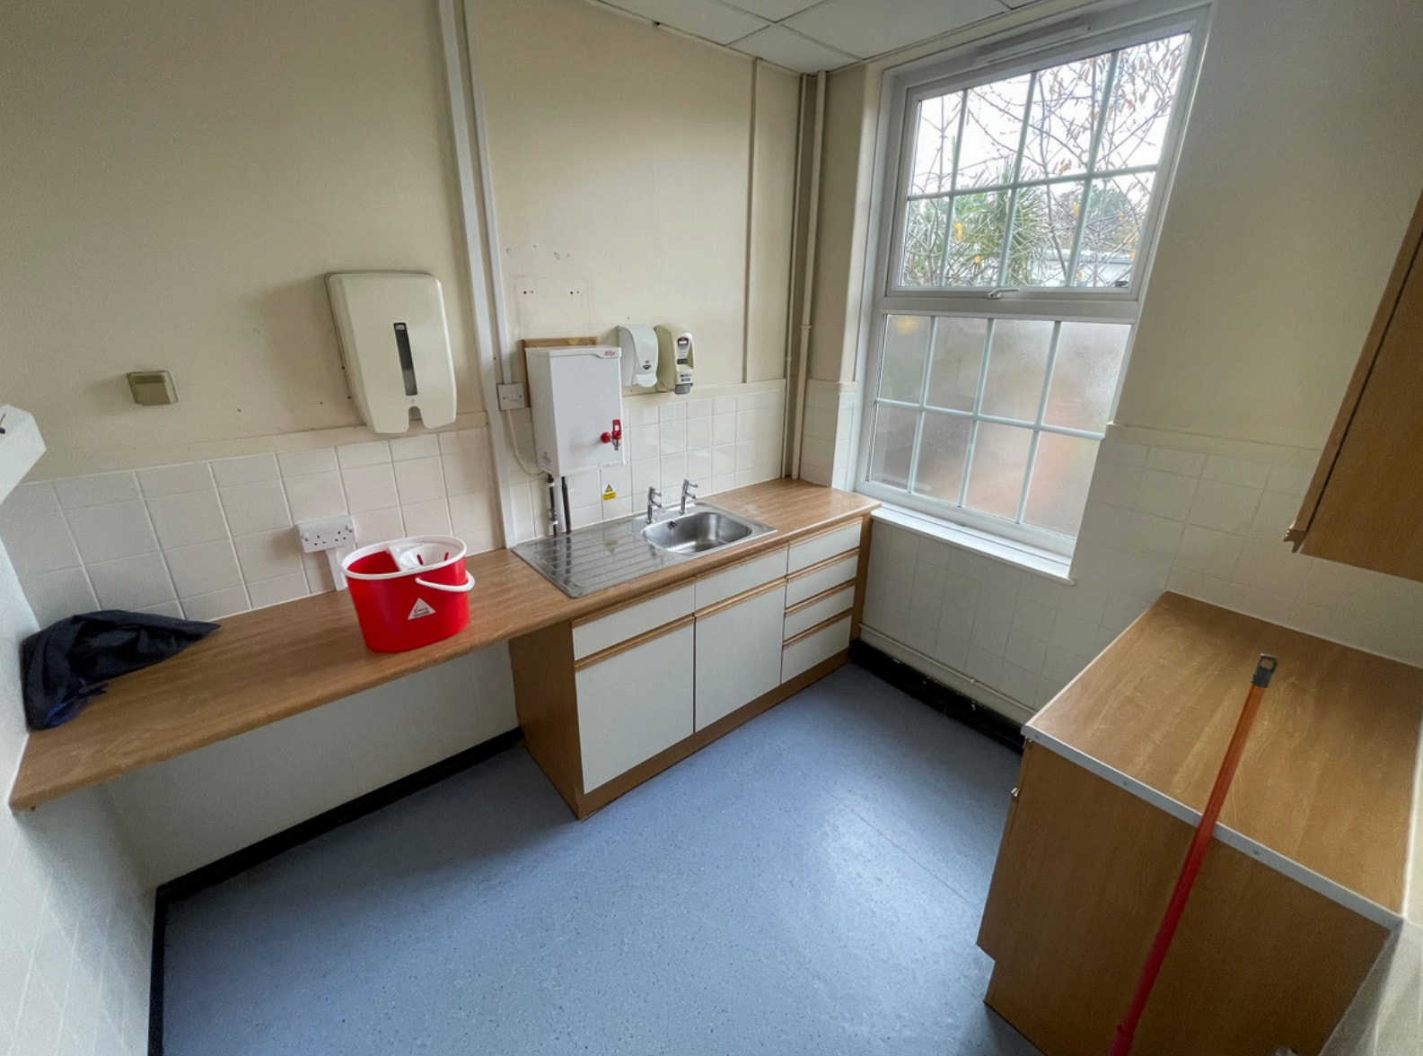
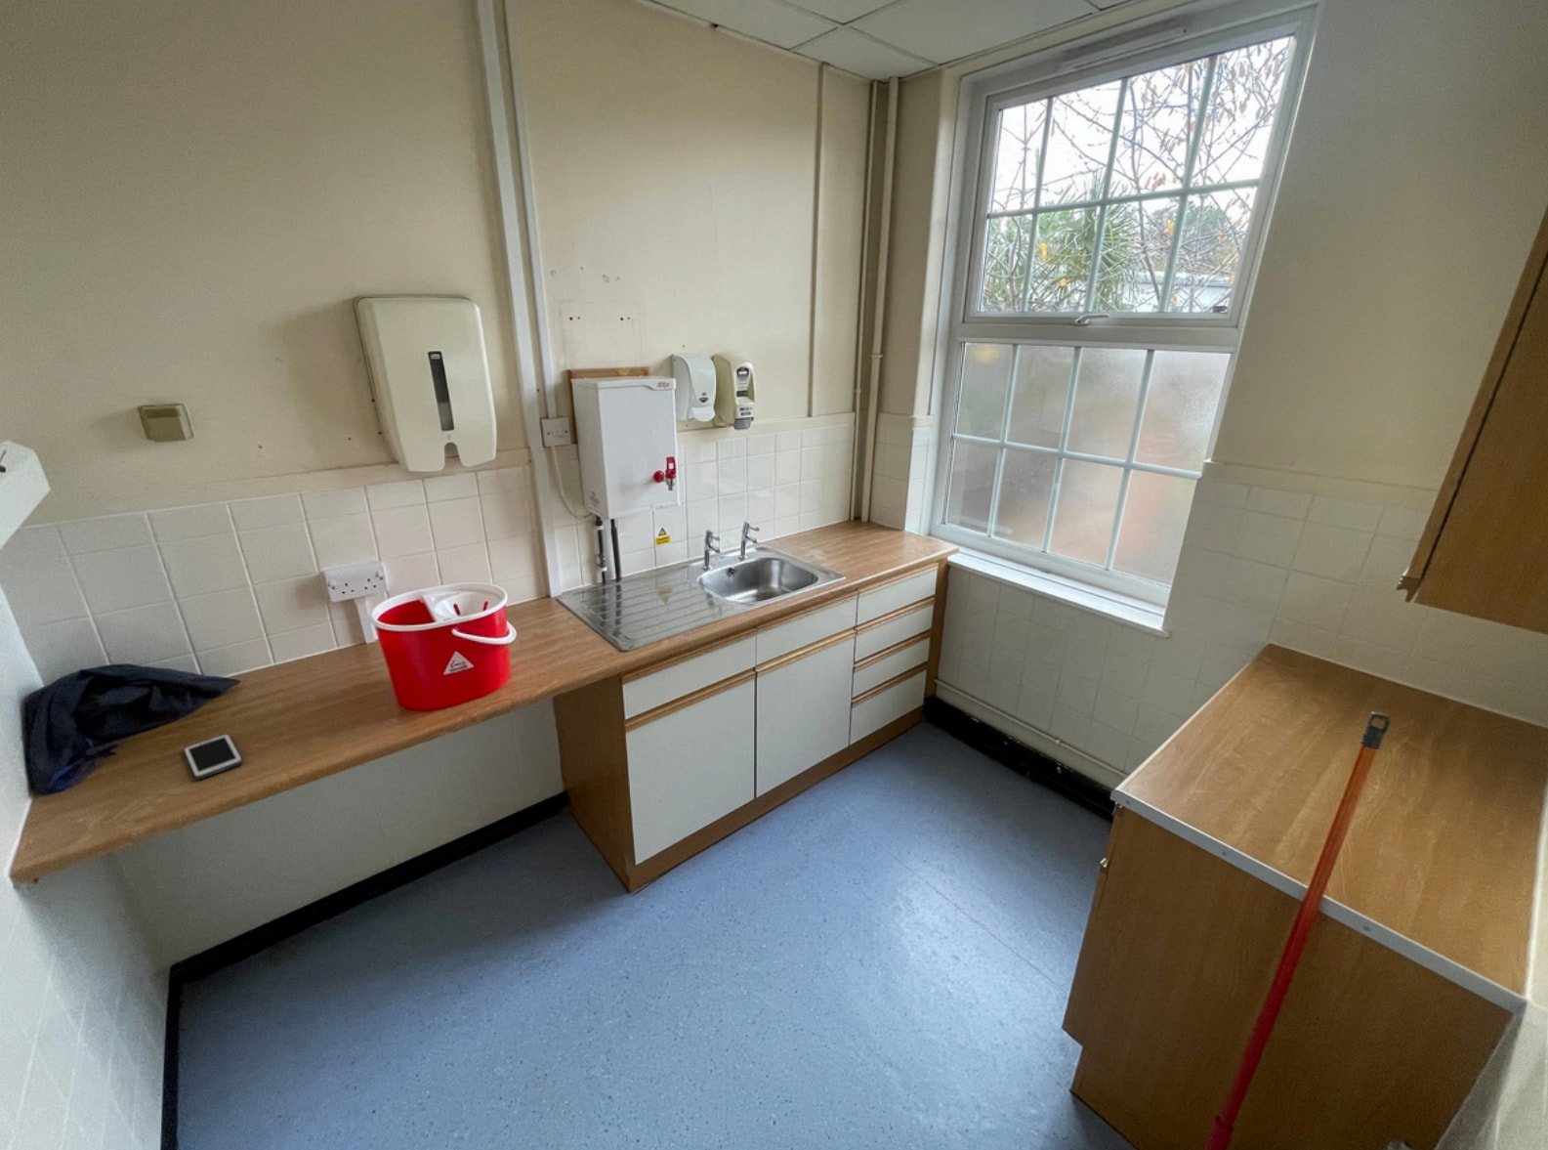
+ cell phone [182,733,244,780]
